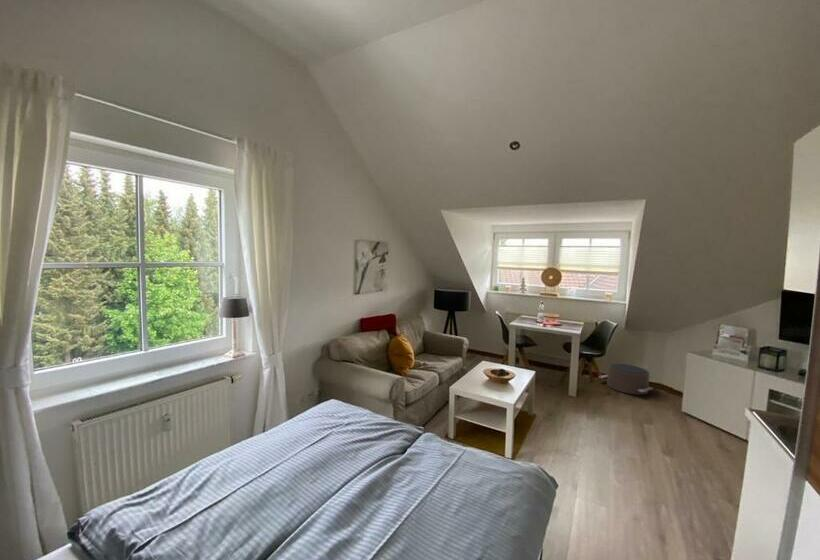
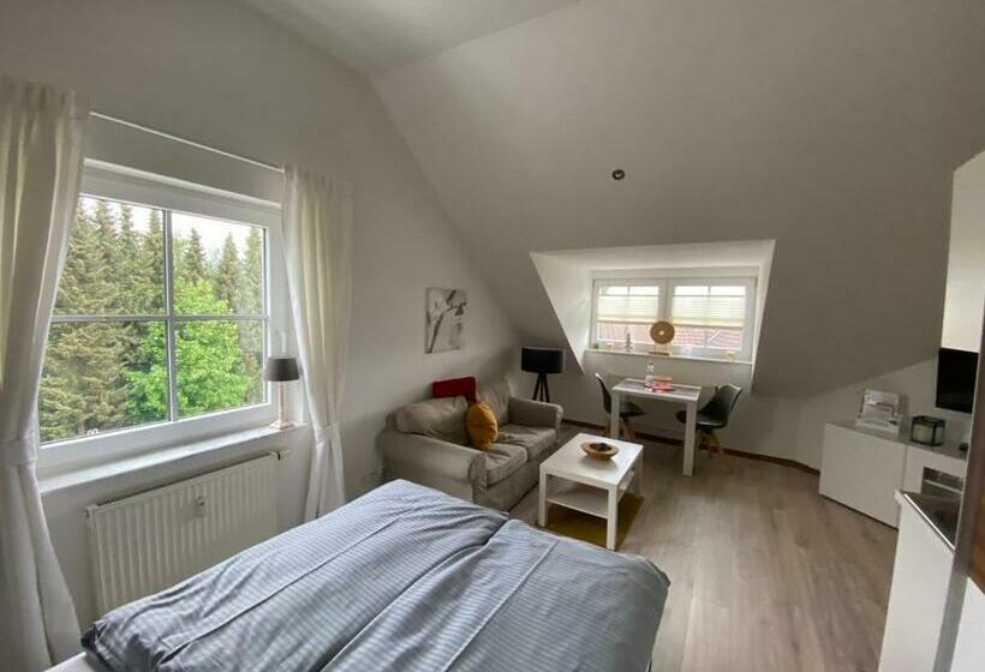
- pouf [599,363,655,396]
